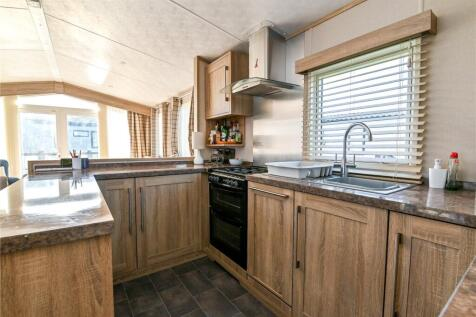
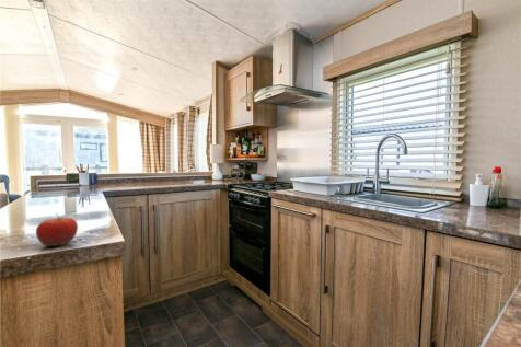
+ fruit [35,212,79,247]
